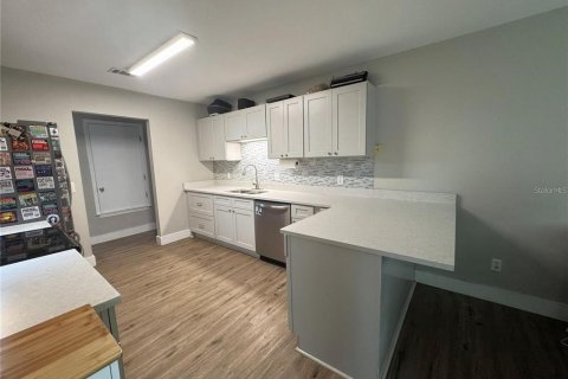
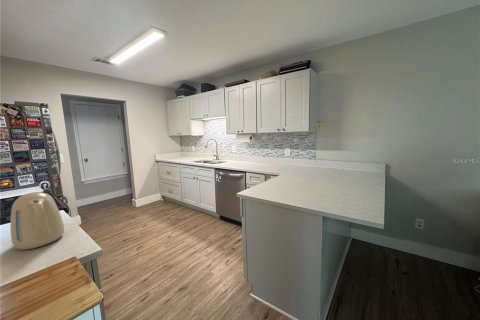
+ kettle [9,191,65,251]
